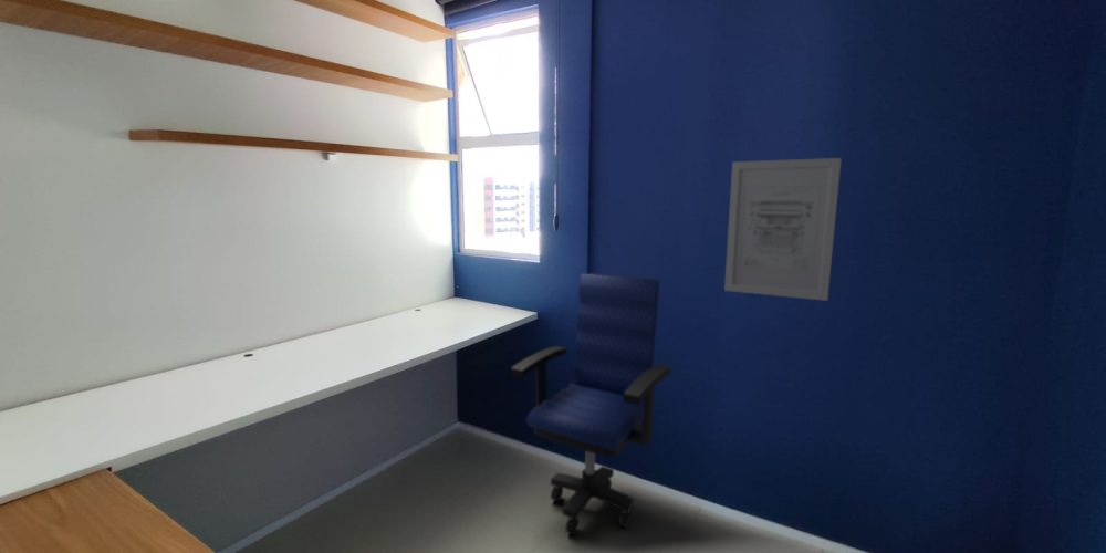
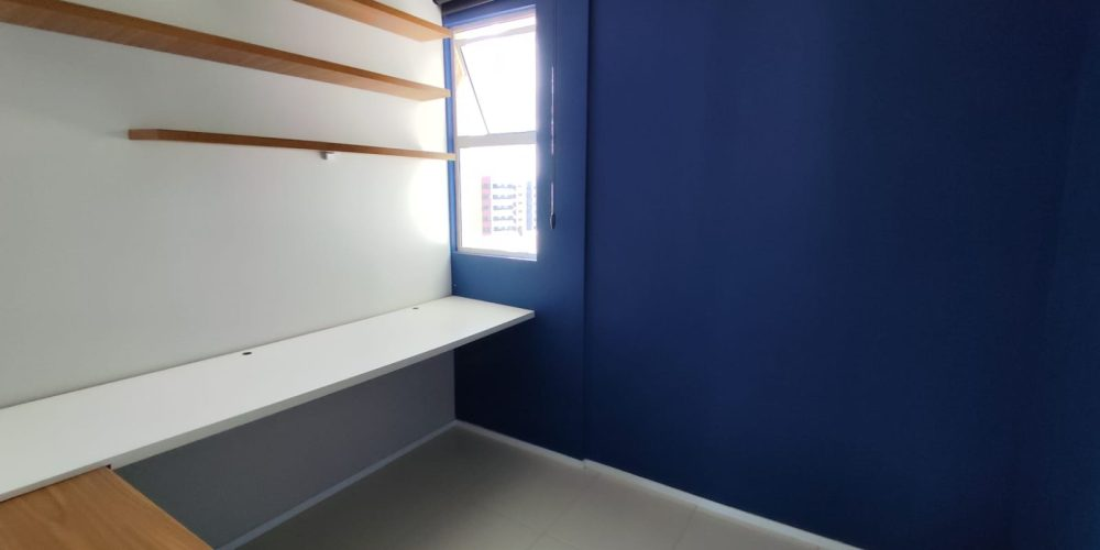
- wall art [723,157,843,302]
- office chair [510,272,672,536]
